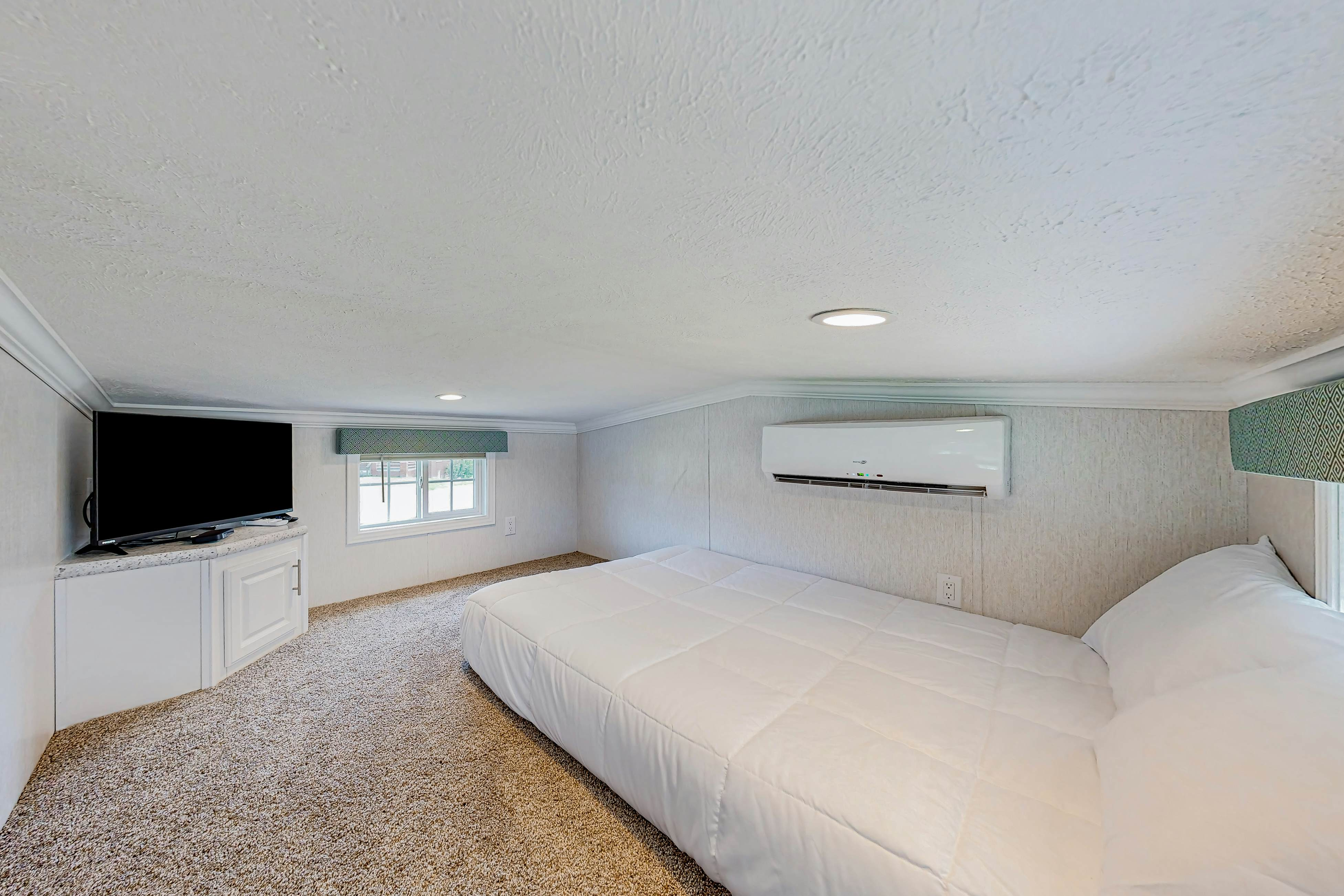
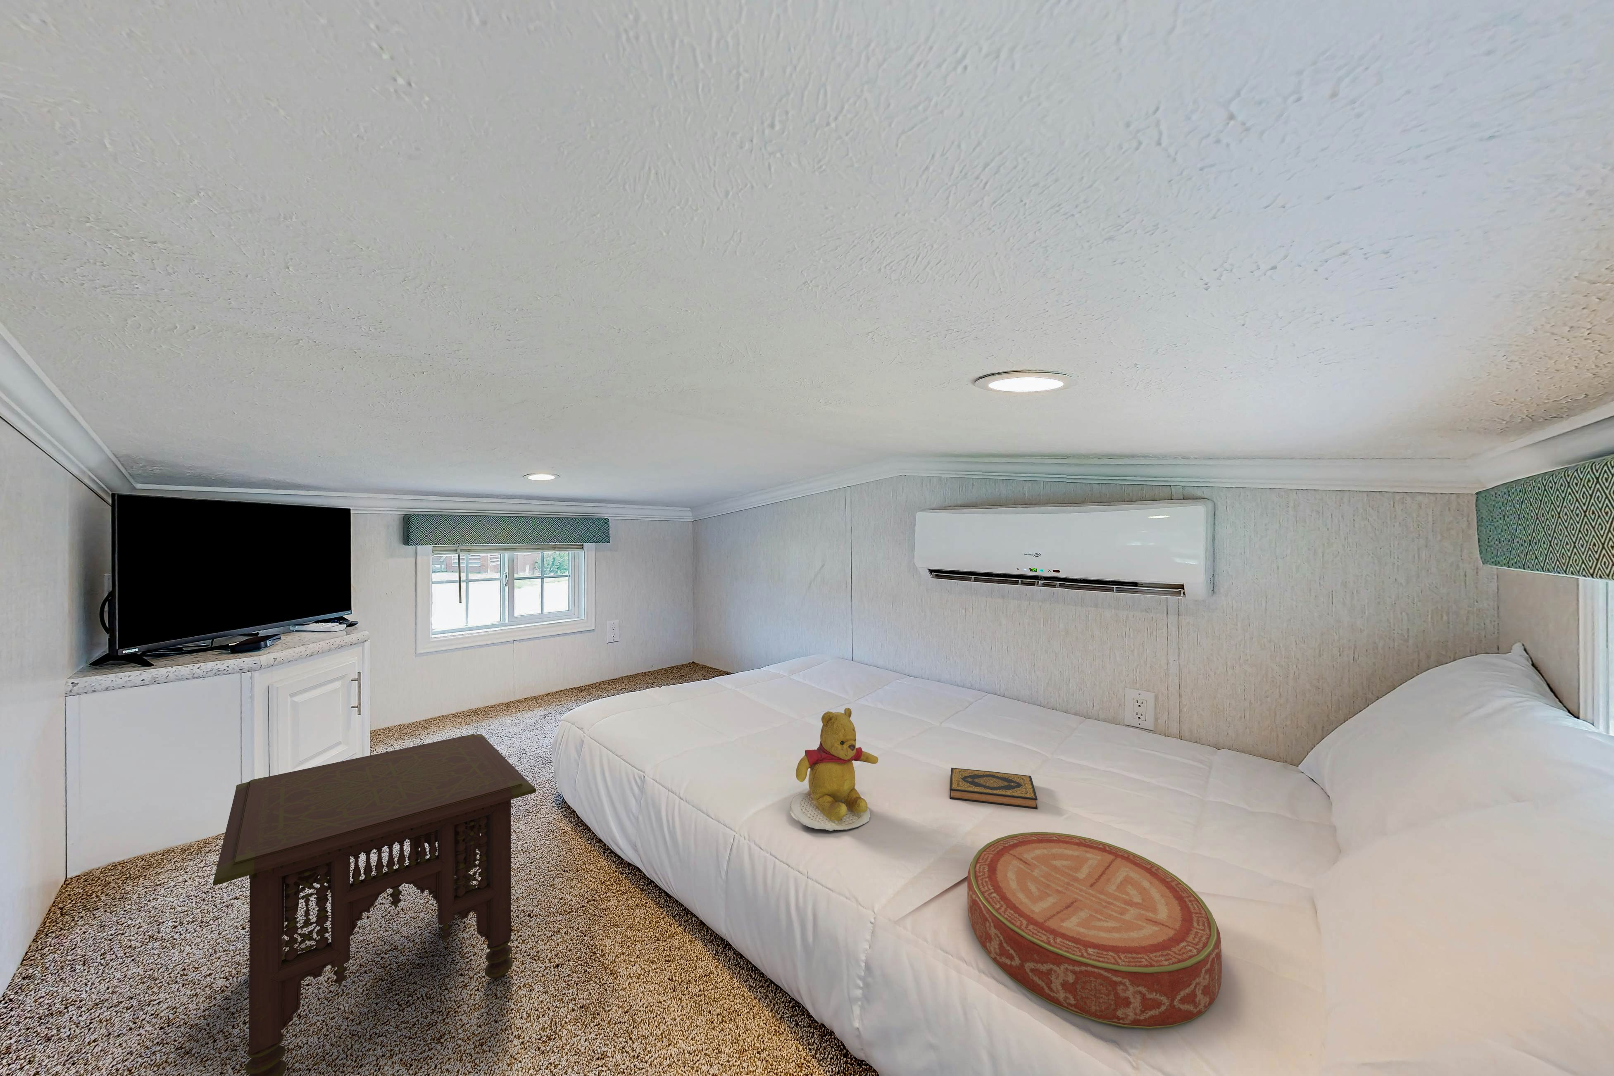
+ teddy bear [790,707,879,831]
+ hardback book [949,767,1038,809]
+ side table [213,734,537,1076]
+ cushion [967,831,1223,1029]
